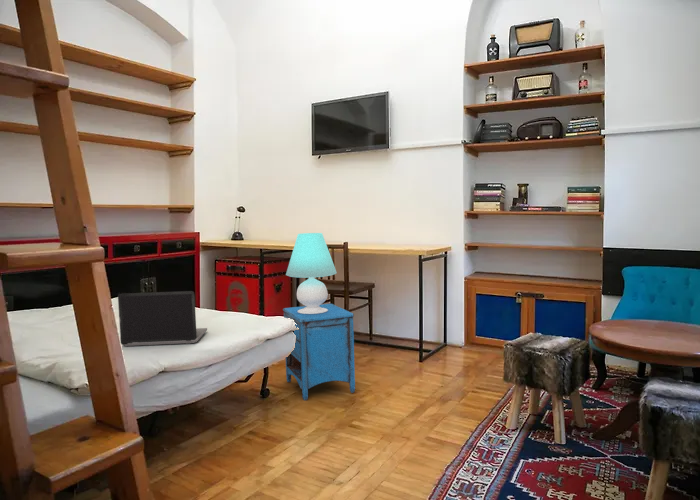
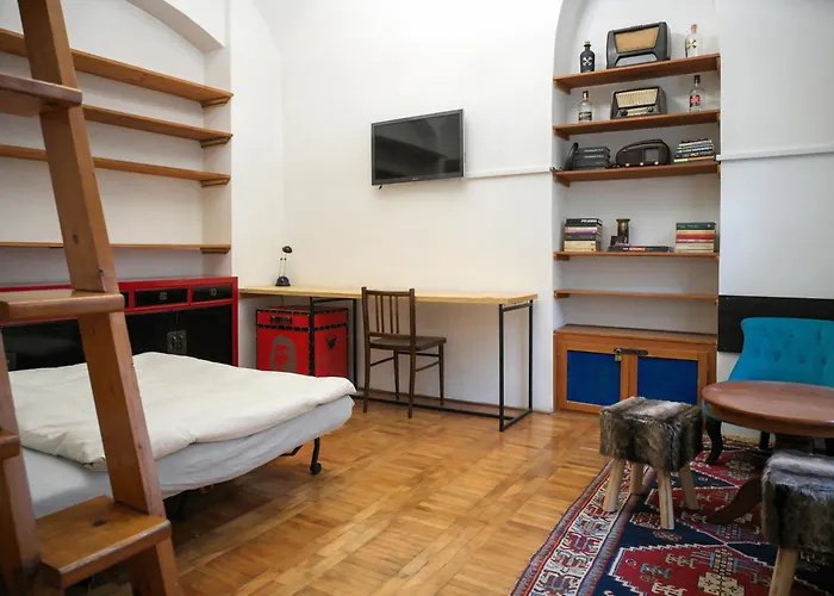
- nightstand [282,303,356,401]
- table lamp [285,232,338,314]
- laptop computer [117,290,208,347]
